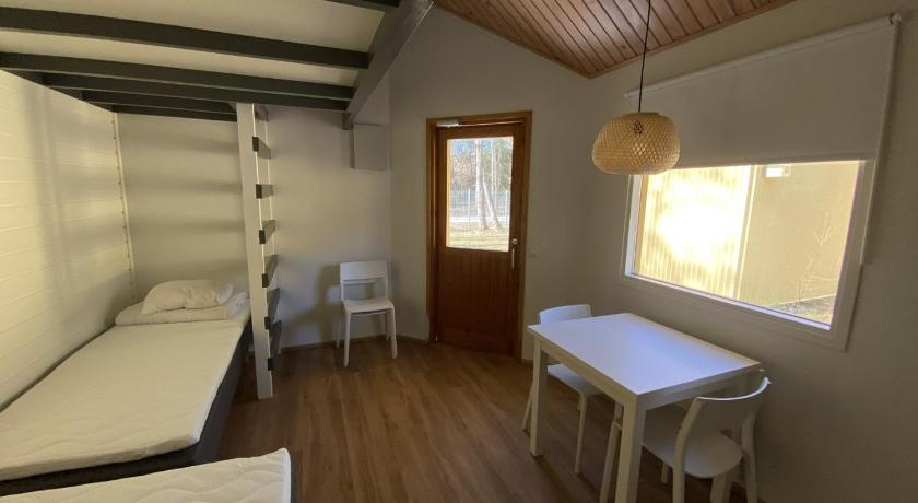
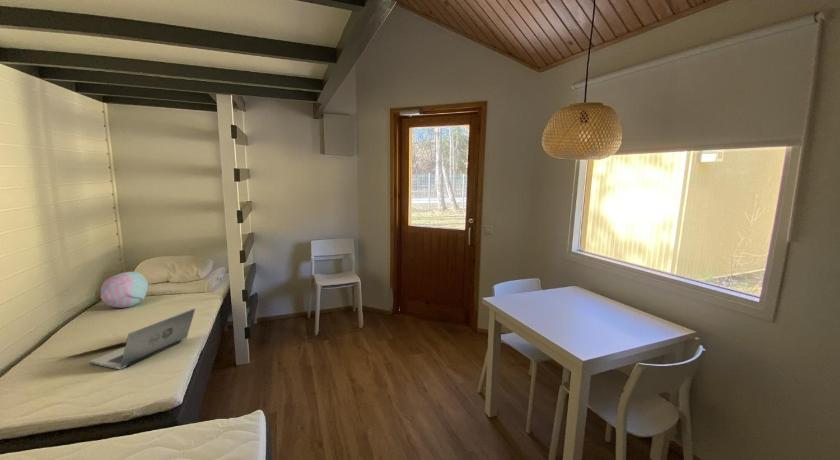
+ laptop [89,307,196,370]
+ cushion [100,271,149,309]
